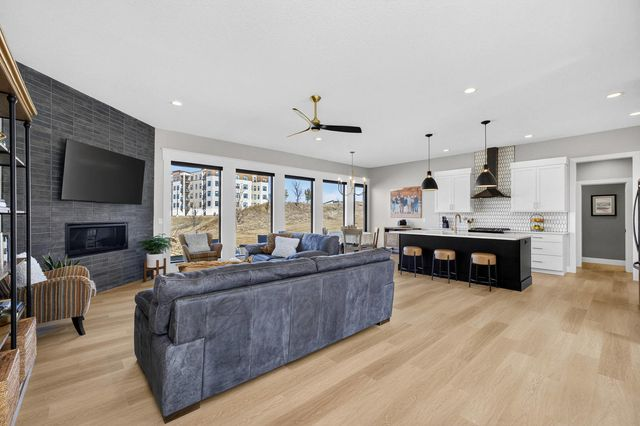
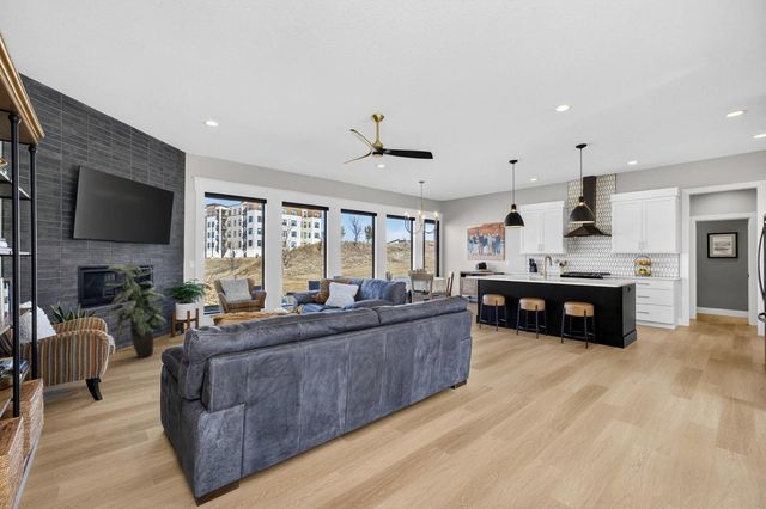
+ indoor plant [104,258,166,360]
